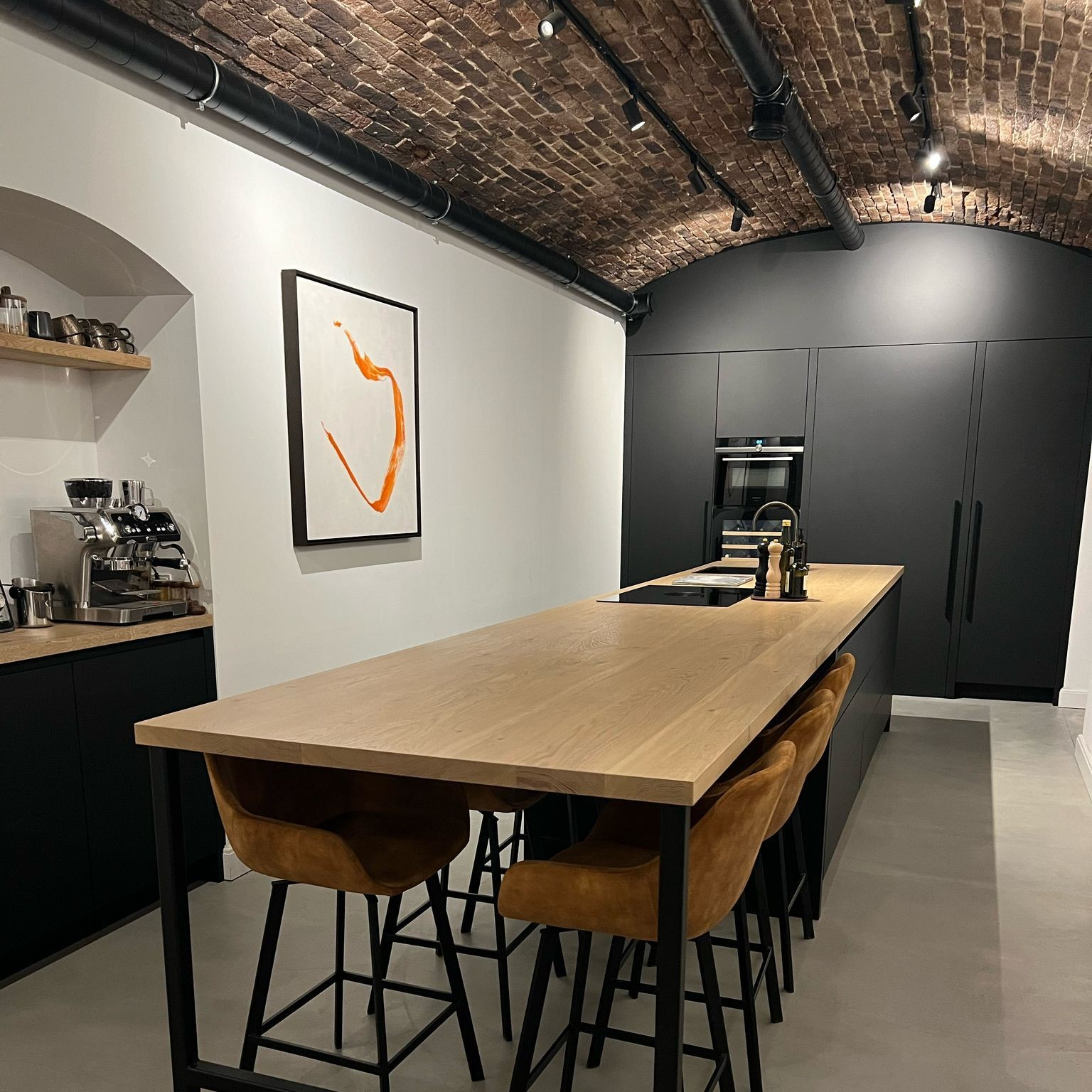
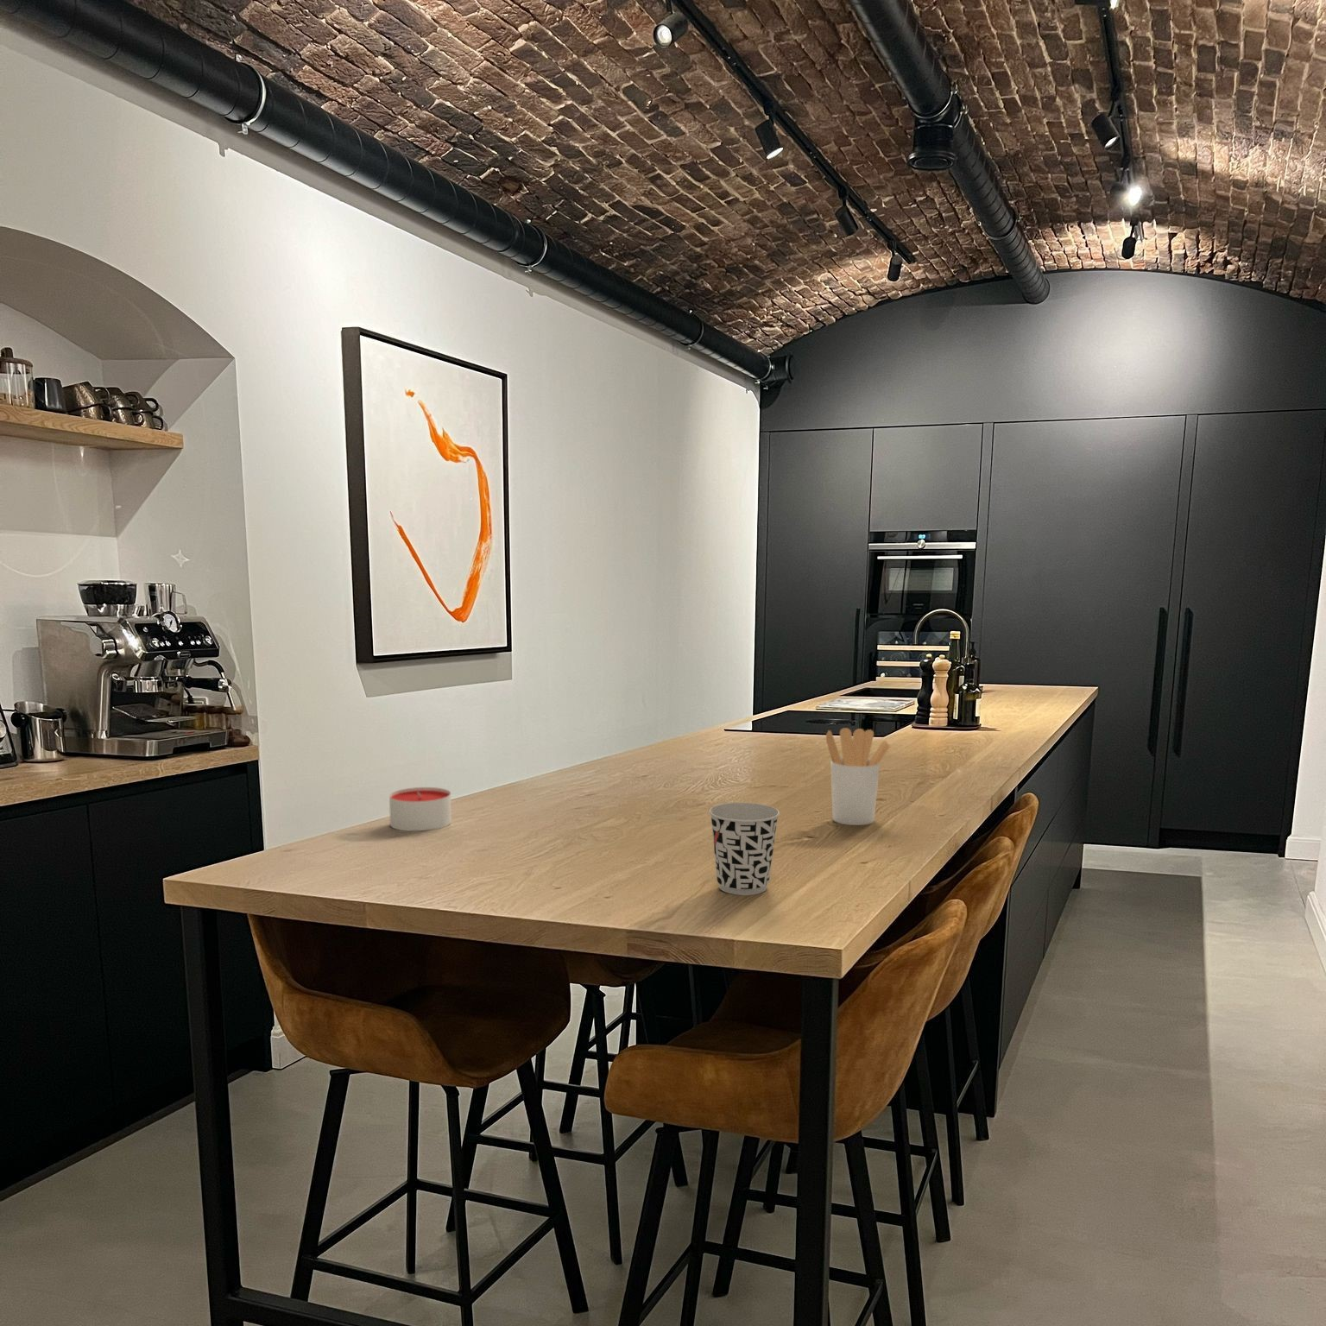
+ utensil holder [826,727,891,826]
+ cup [709,801,781,896]
+ candle [389,787,453,832]
